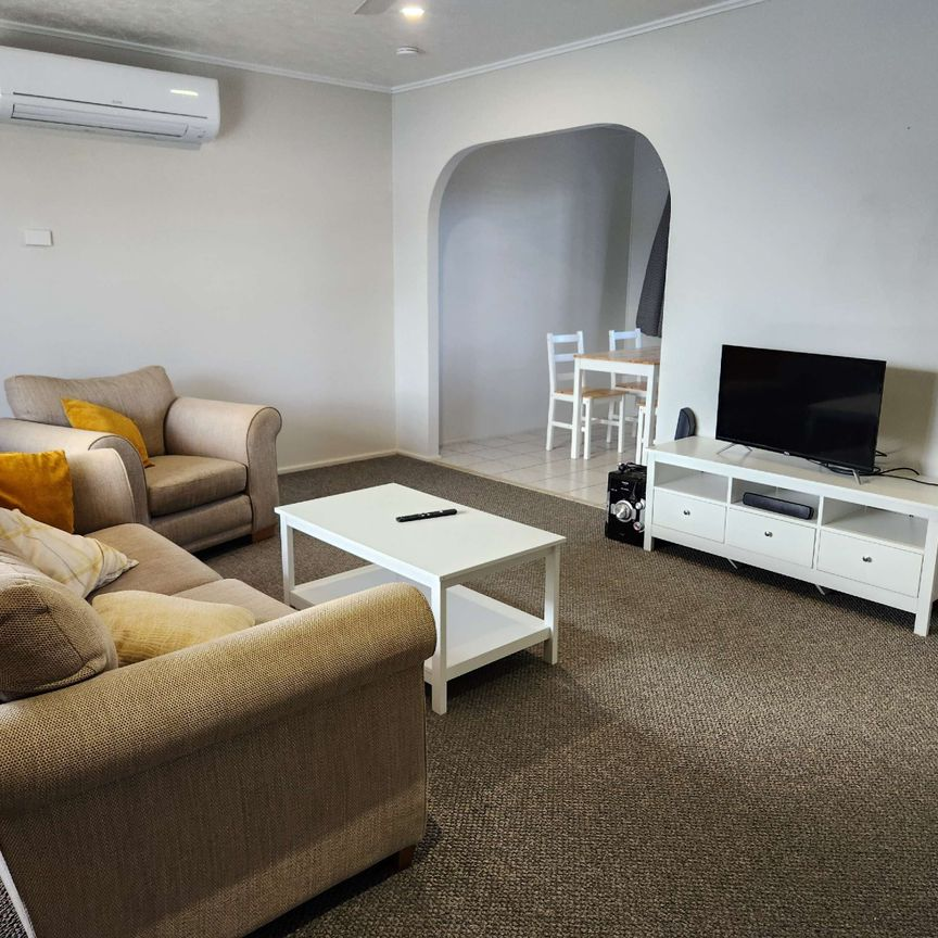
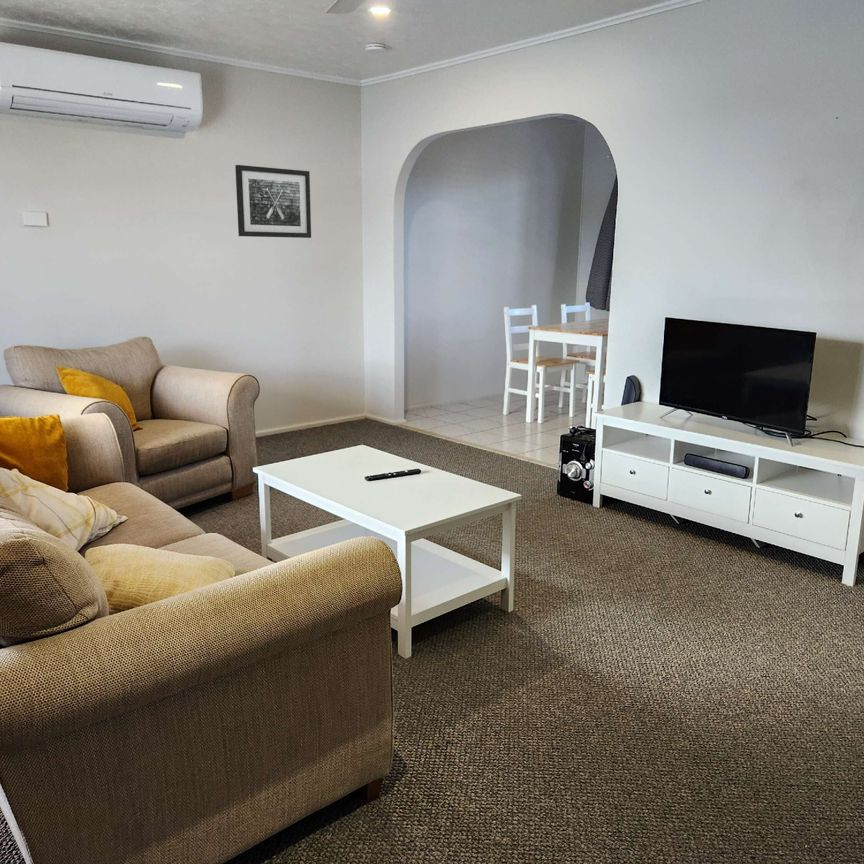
+ wall art [234,164,312,239]
